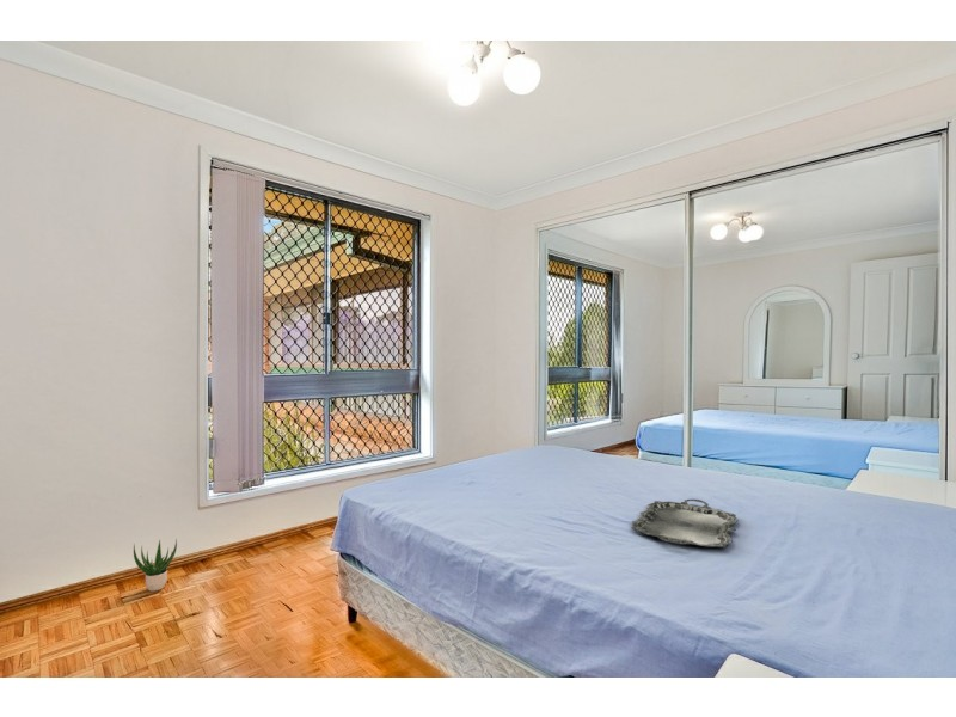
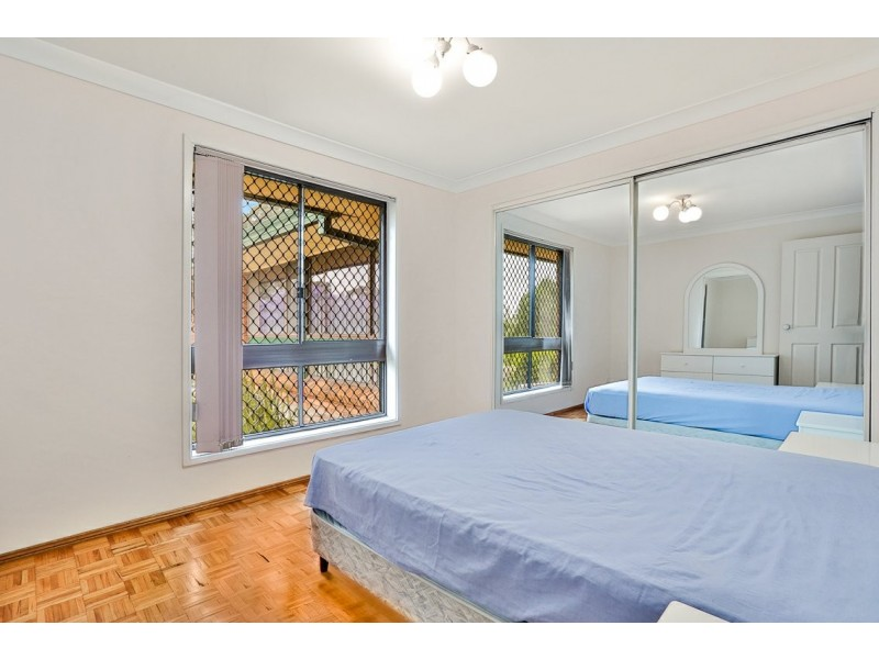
- serving tray [630,498,739,549]
- potted plant [133,537,178,593]
